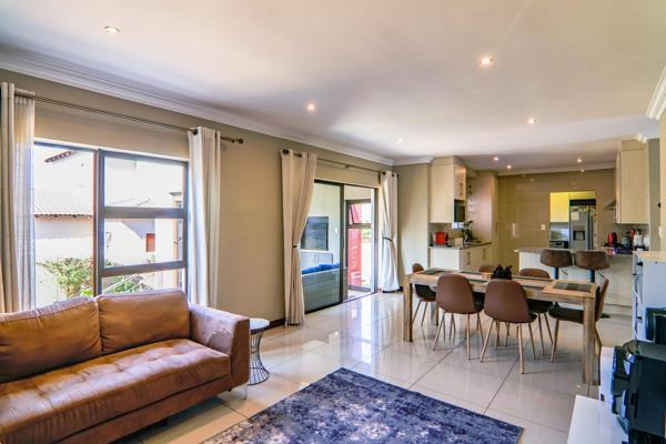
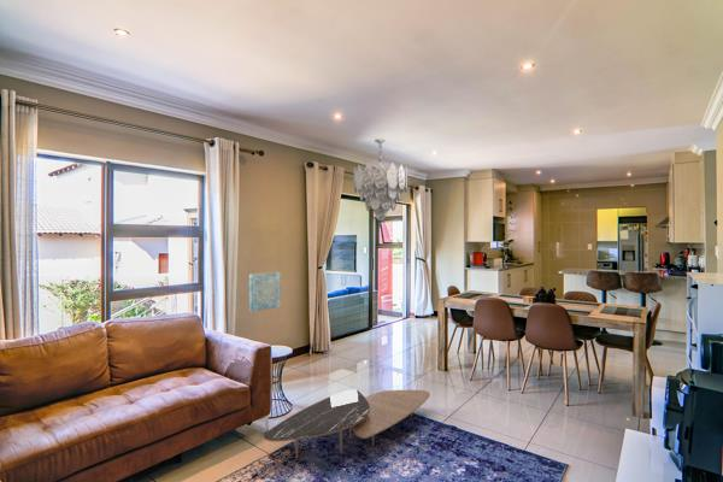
+ chandelier [352,137,410,222]
+ wall art [248,271,282,313]
+ coffee table [263,388,431,459]
